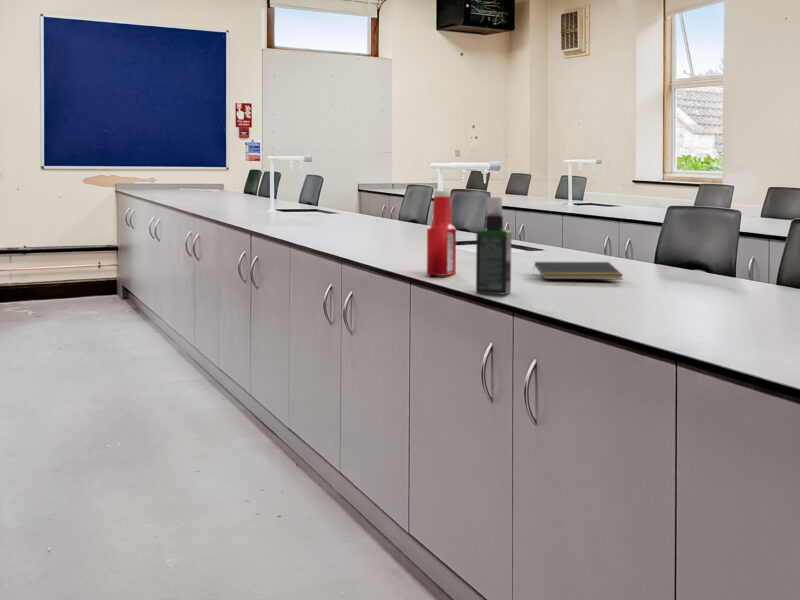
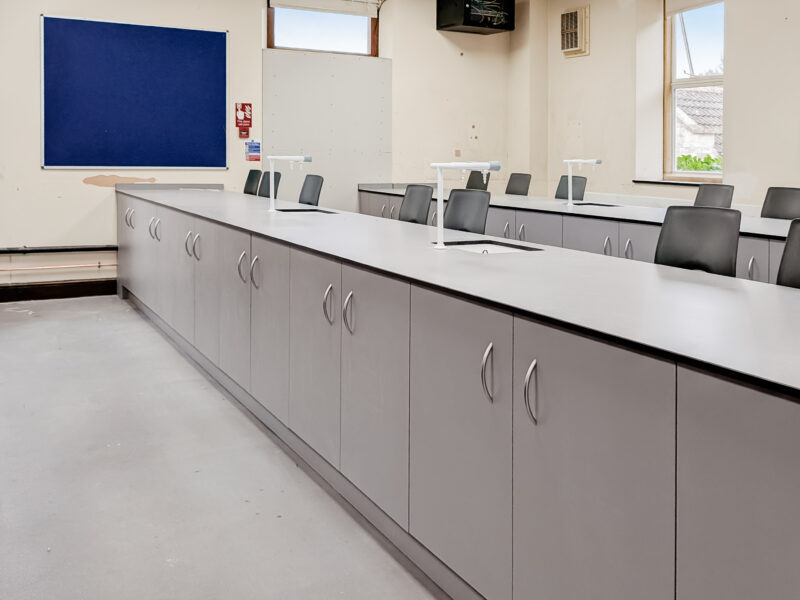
- notepad [532,261,624,280]
- soap bottle [426,190,457,277]
- spray bottle [475,196,513,295]
